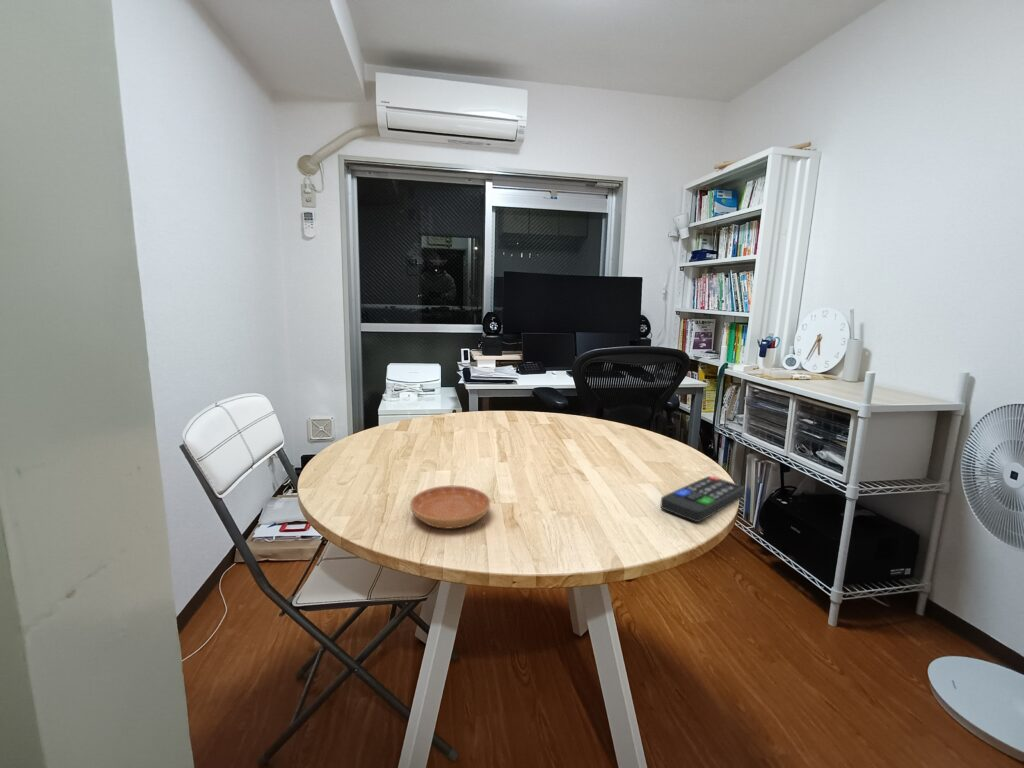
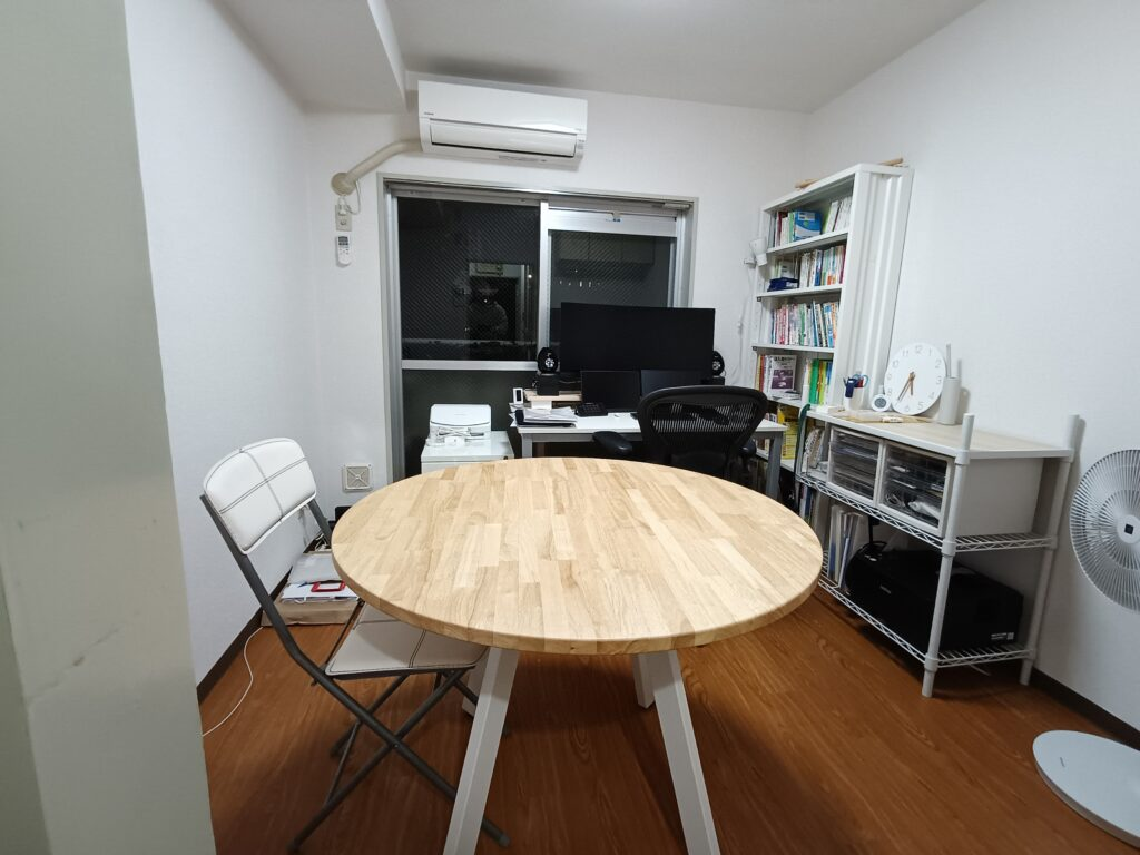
- remote control [659,475,746,523]
- saucer [409,485,491,530]
